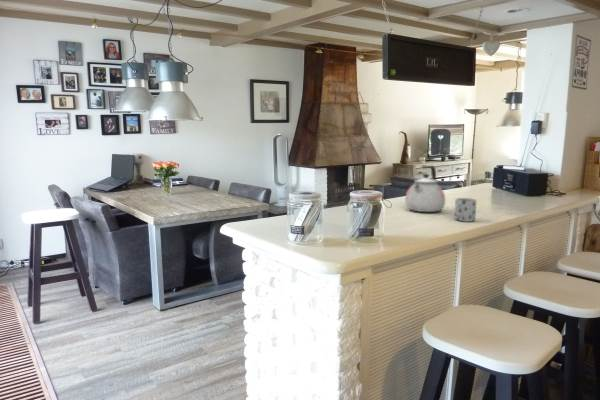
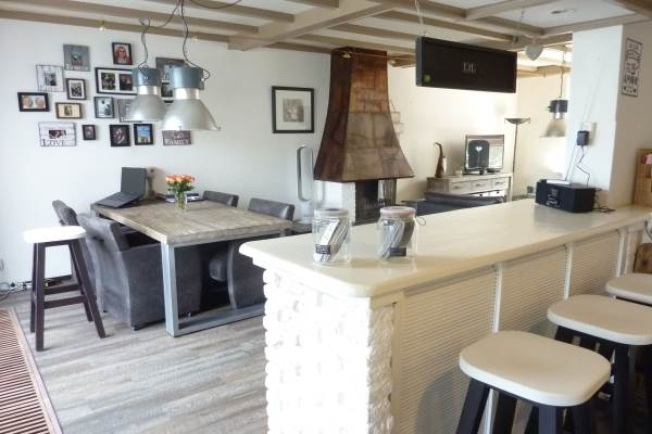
- mug [453,197,478,223]
- kettle [404,165,446,213]
